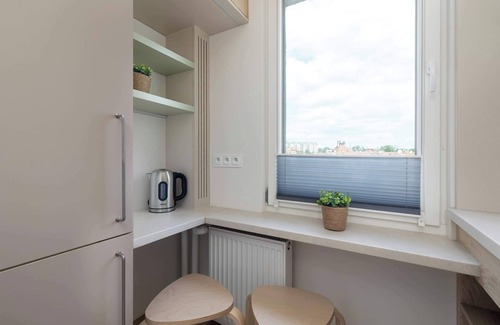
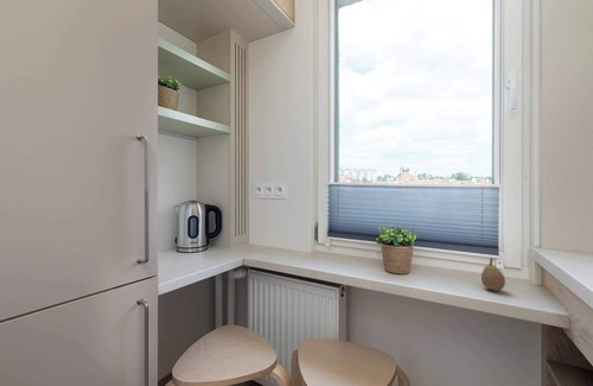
+ fruit [480,257,506,292]
